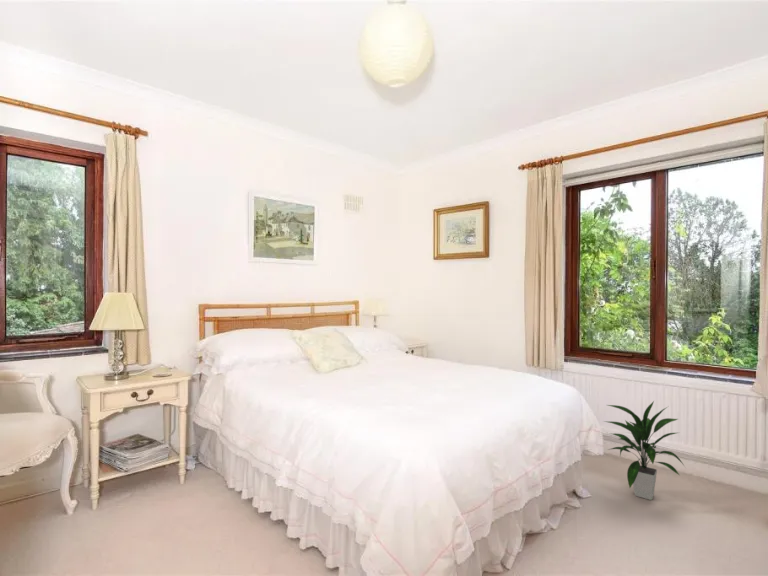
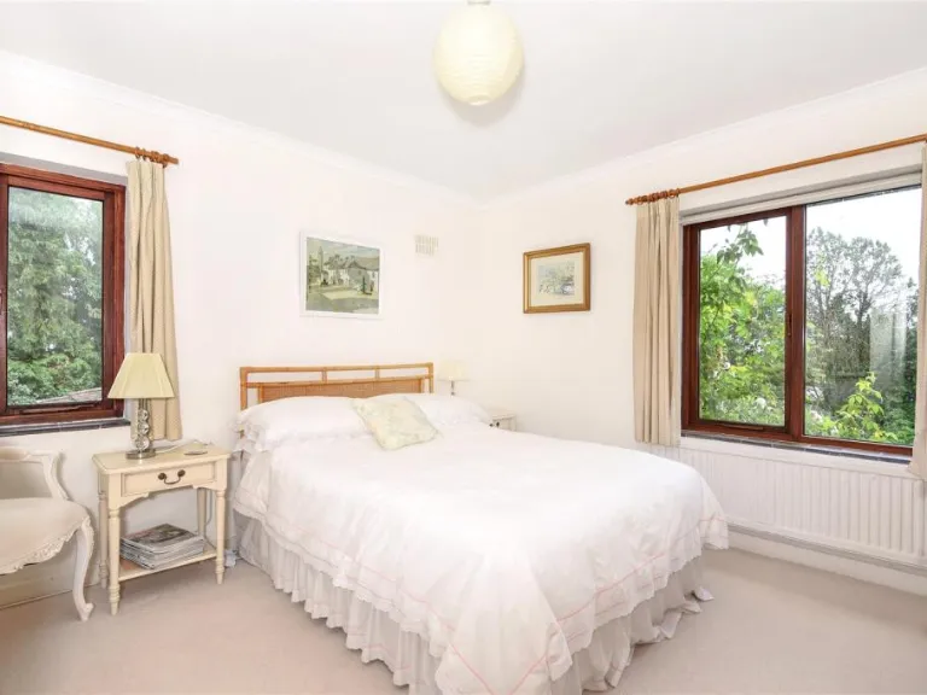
- indoor plant [603,400,686,501]
